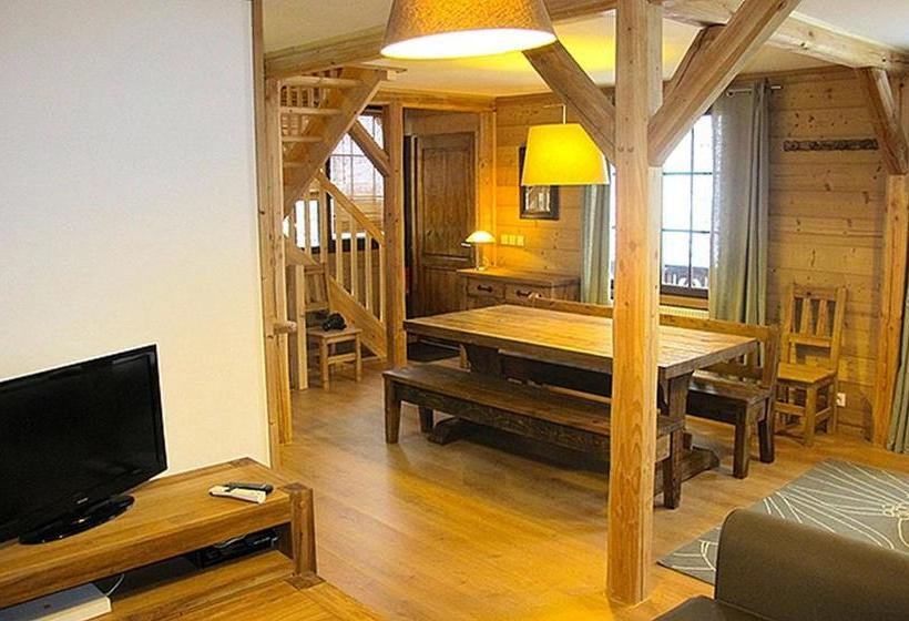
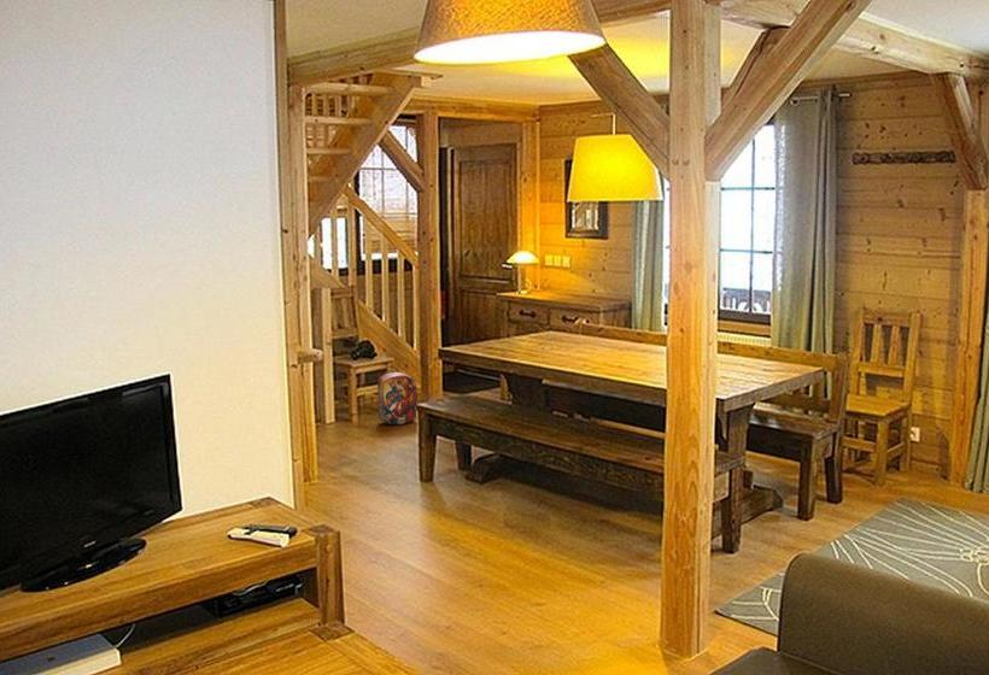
+ backpack [376,365,419,425]
